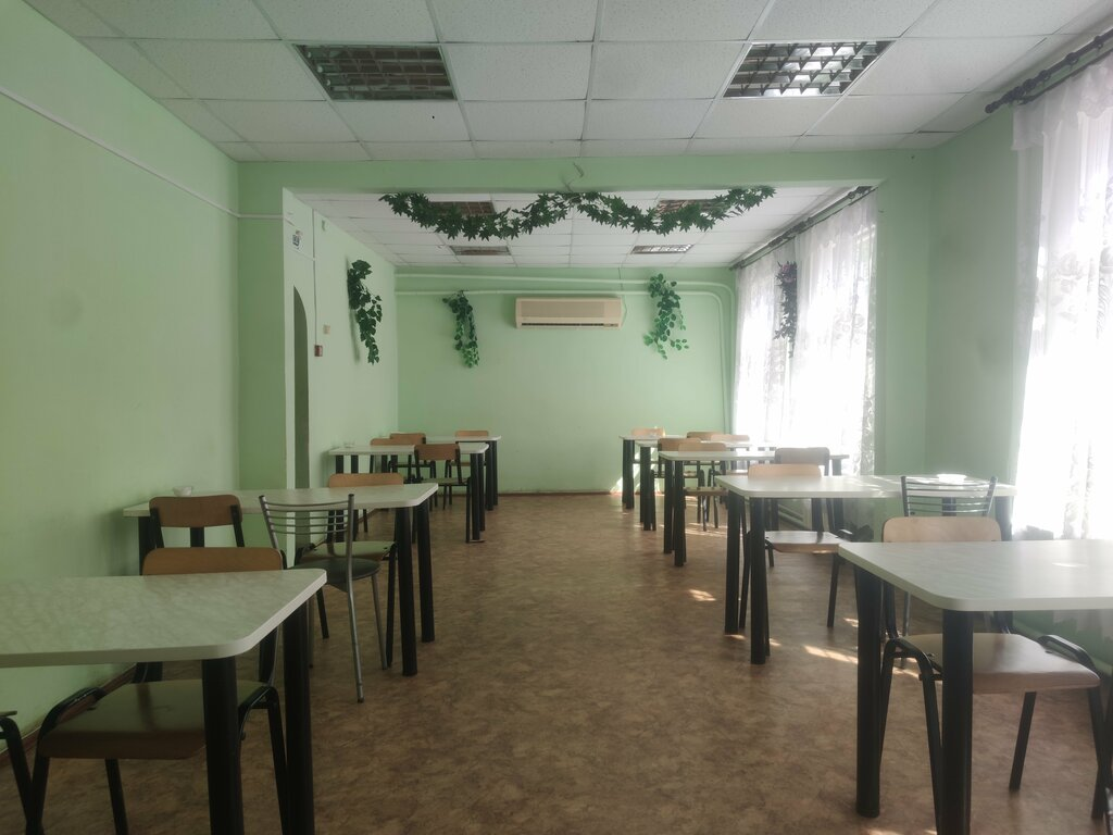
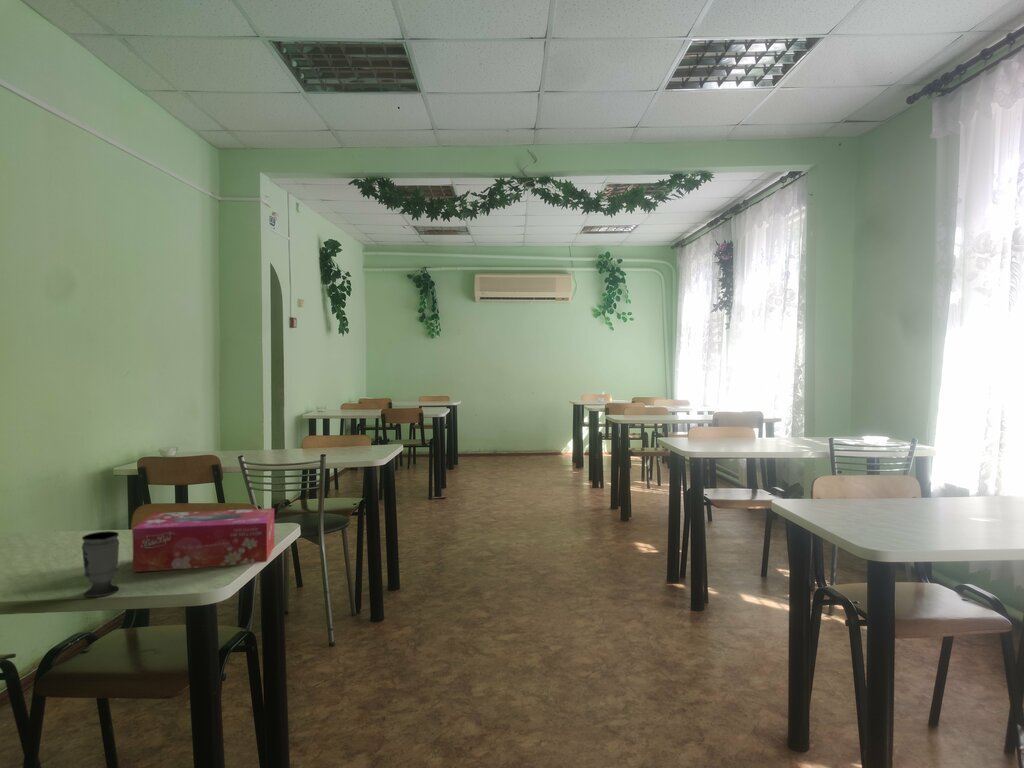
+ tissue box [132,507,275,573]
+ cup [81,530,120,598]
